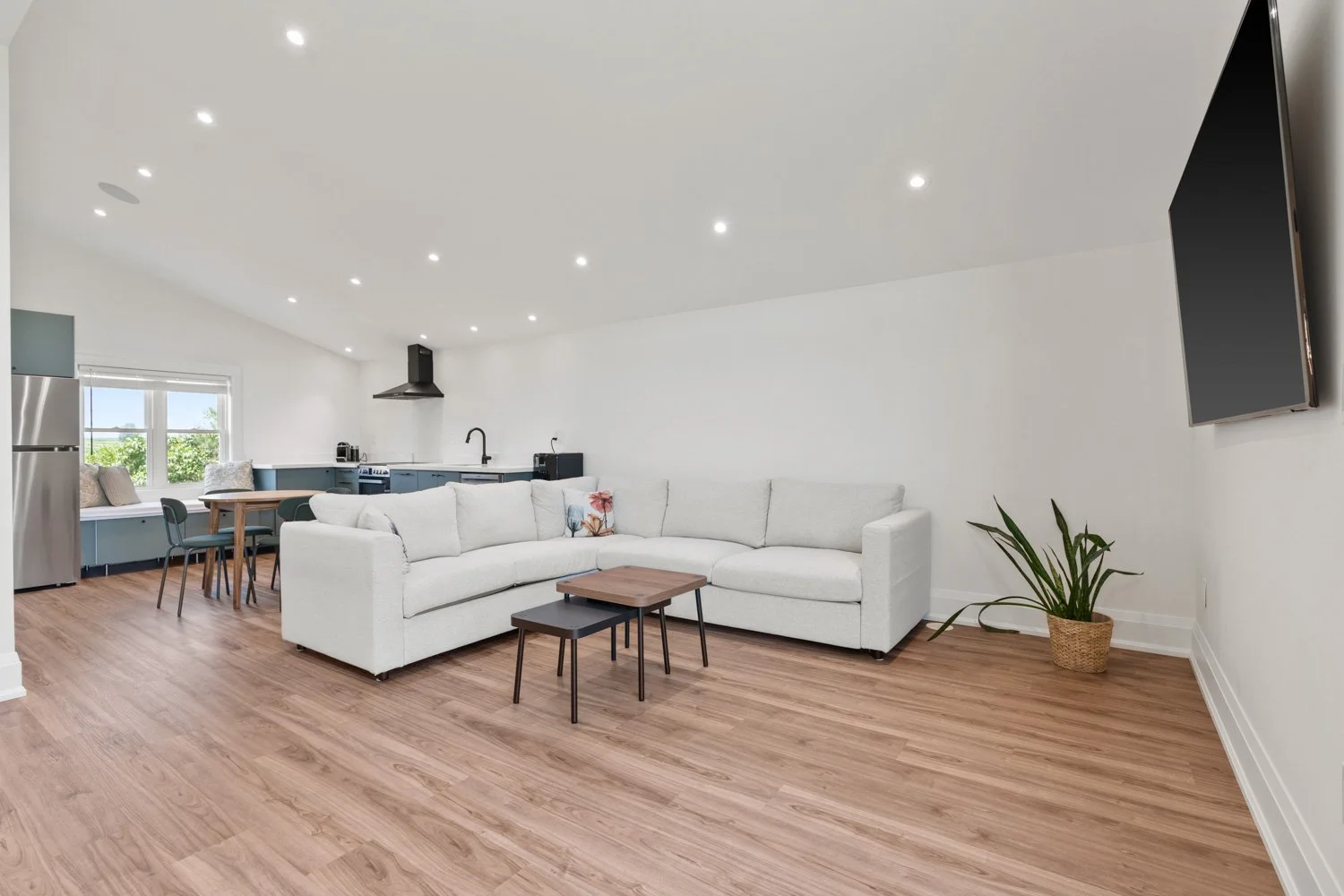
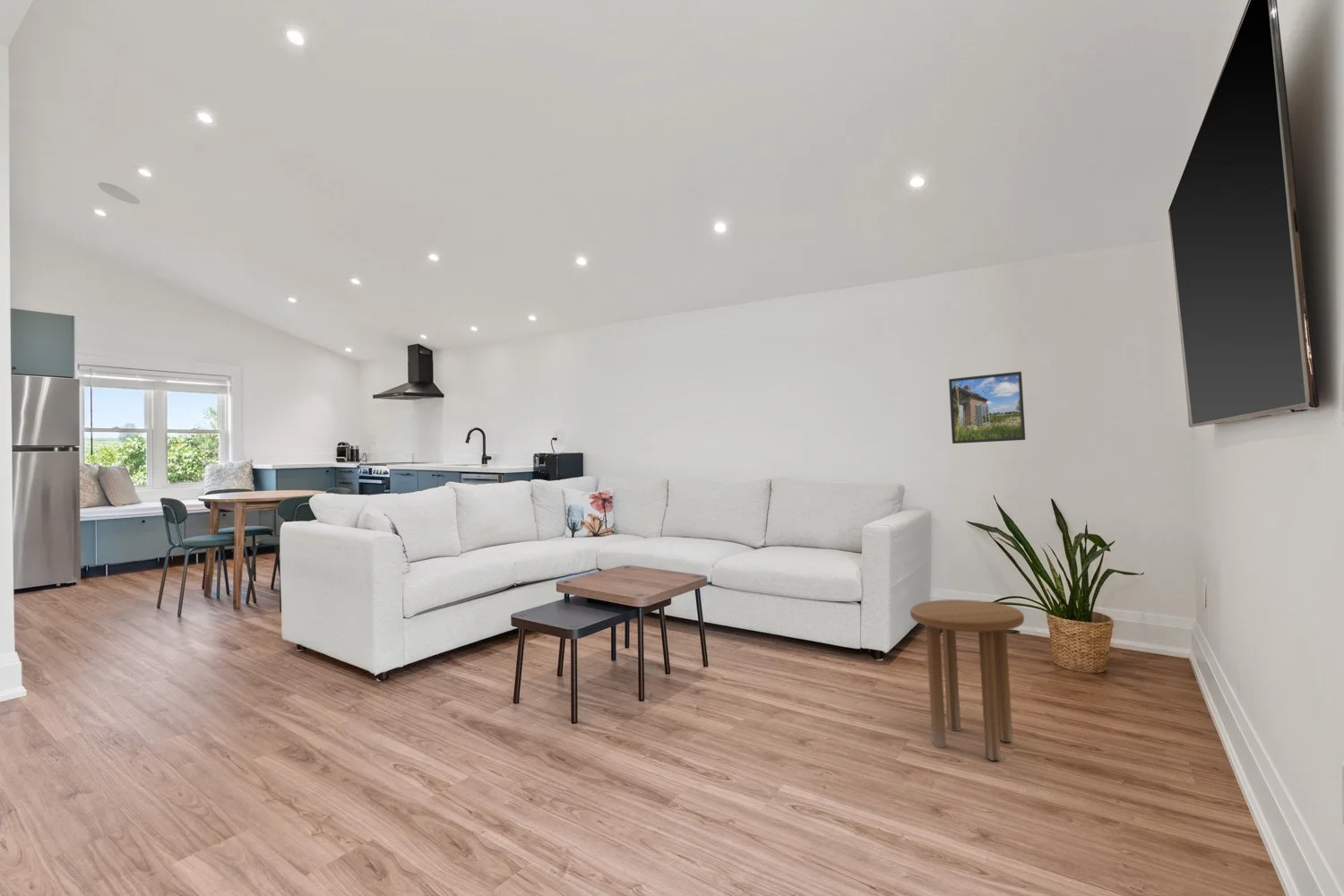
+ side table [909,599,1025,762]
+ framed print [948,371,1026,444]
